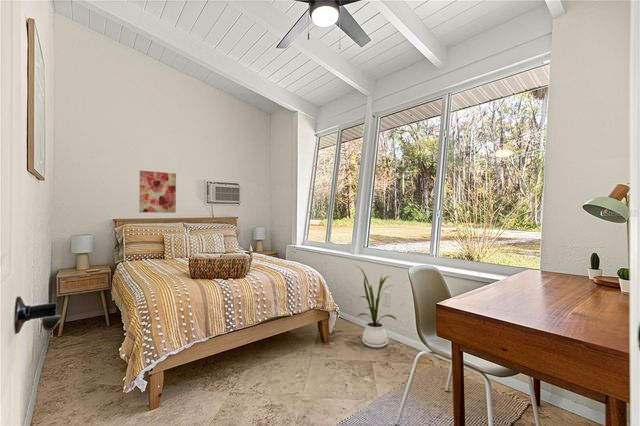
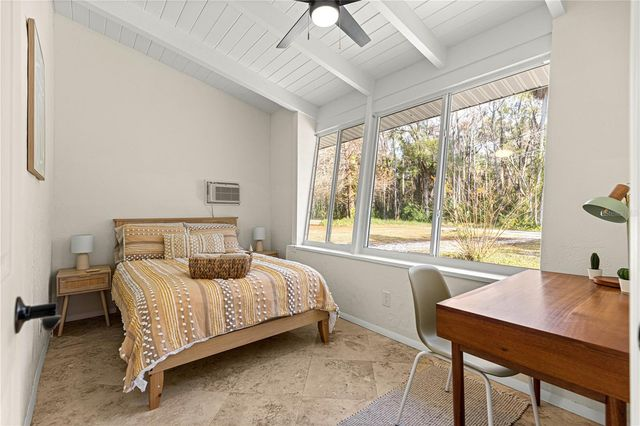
- wall art [138,170,177,214]
- house plant [352,263,398,349]
